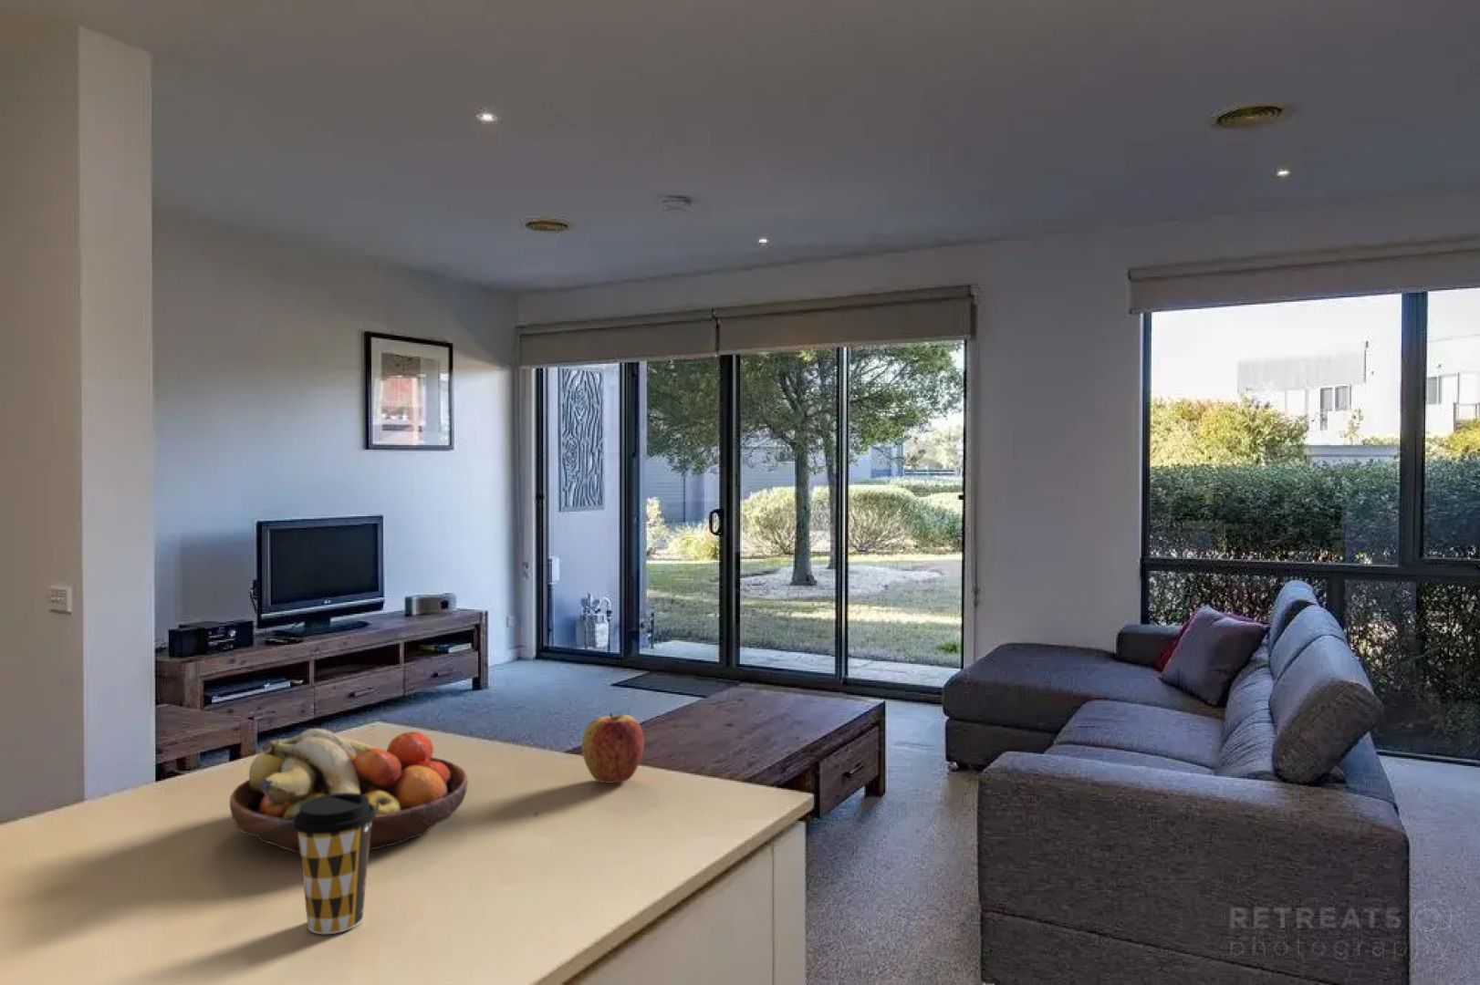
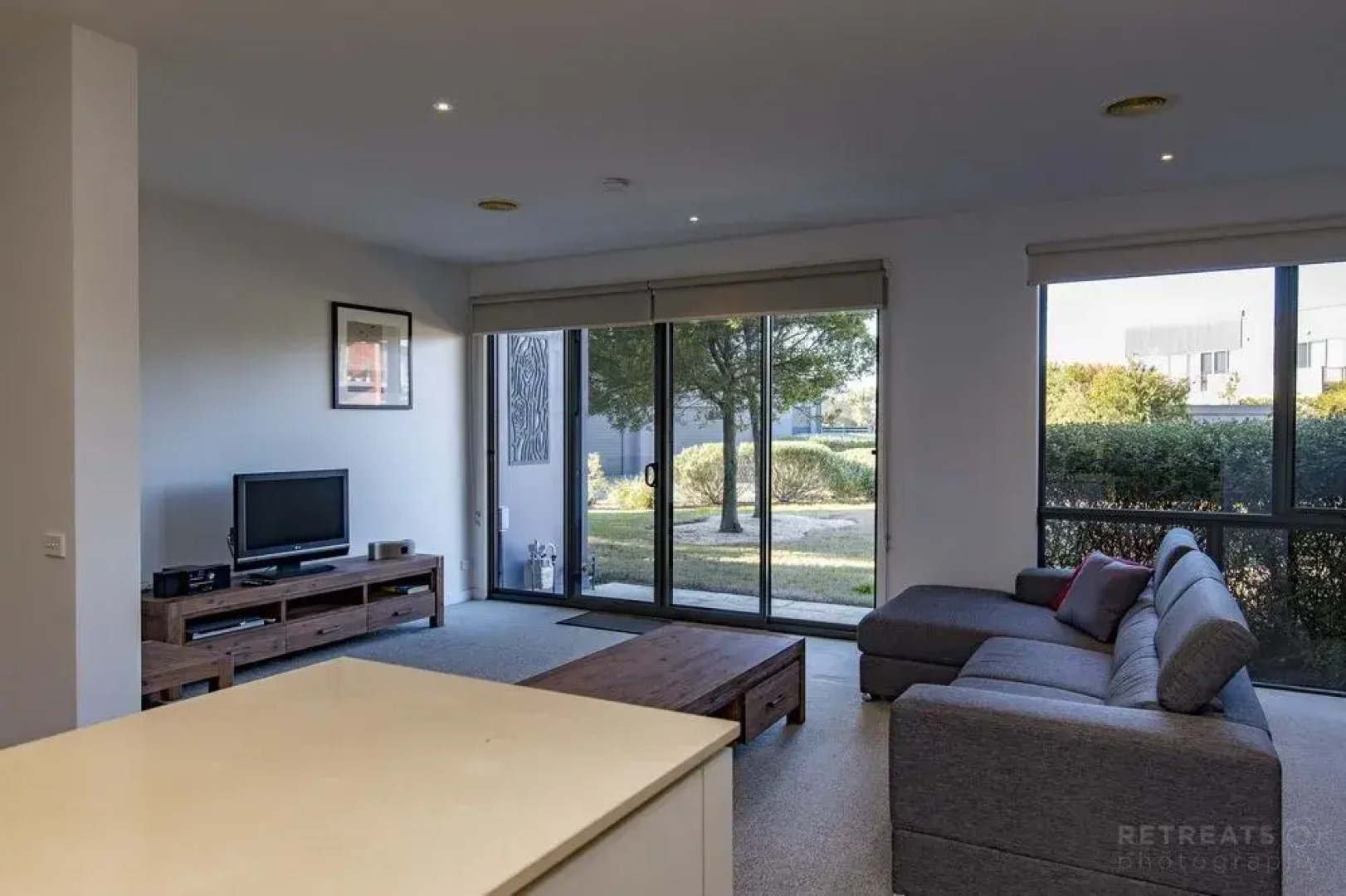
- apple [581,712,645,784]
- coffee cup [292,793,376,934]
- fruit bowl [229,728,470,854]
